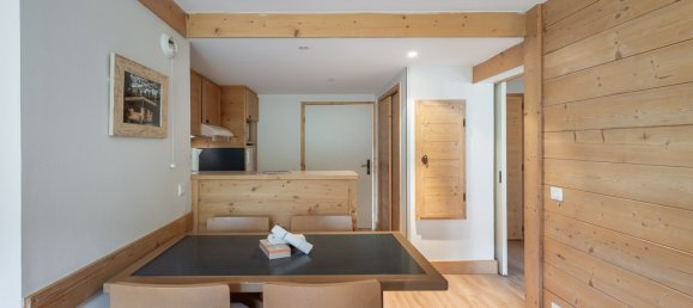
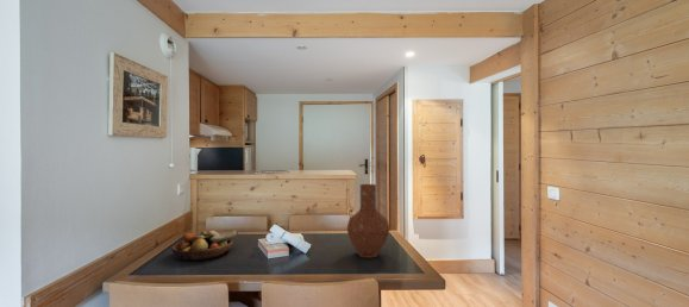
+ vase [346,183,390,259]
+ fruit bowl [170,228,239,262]
